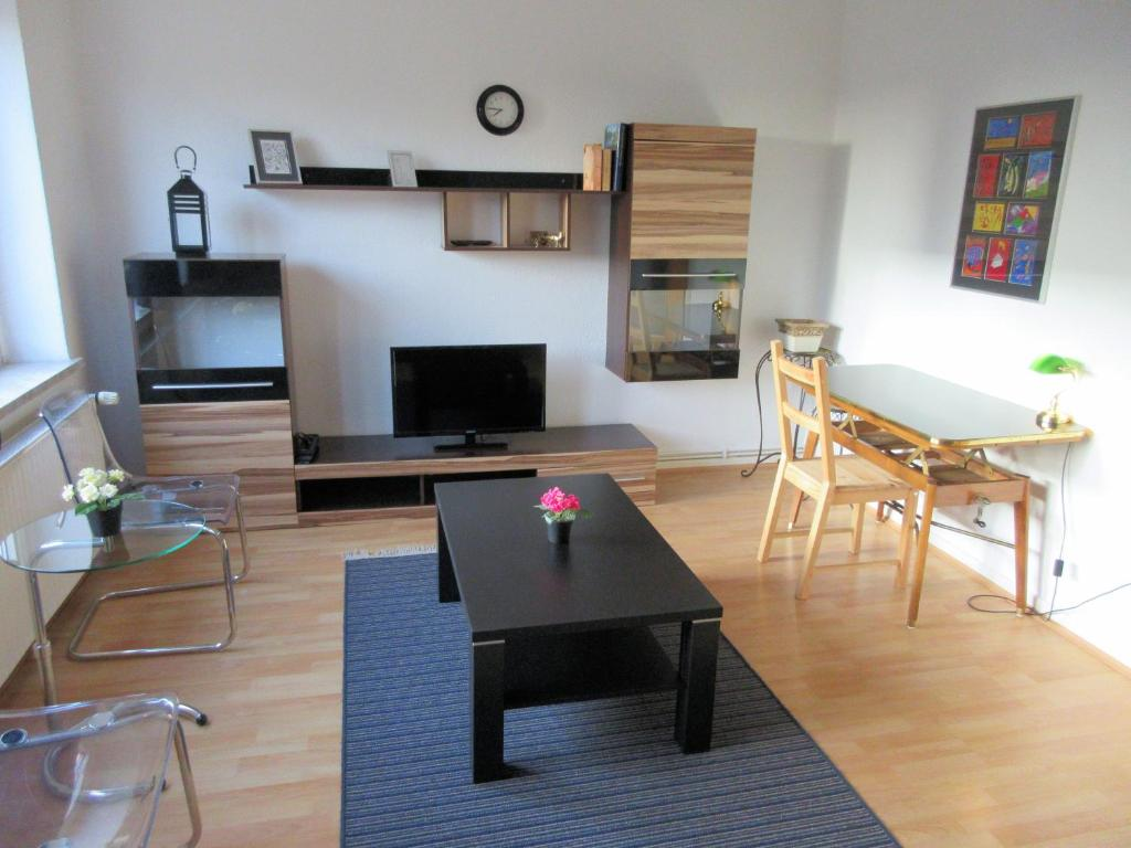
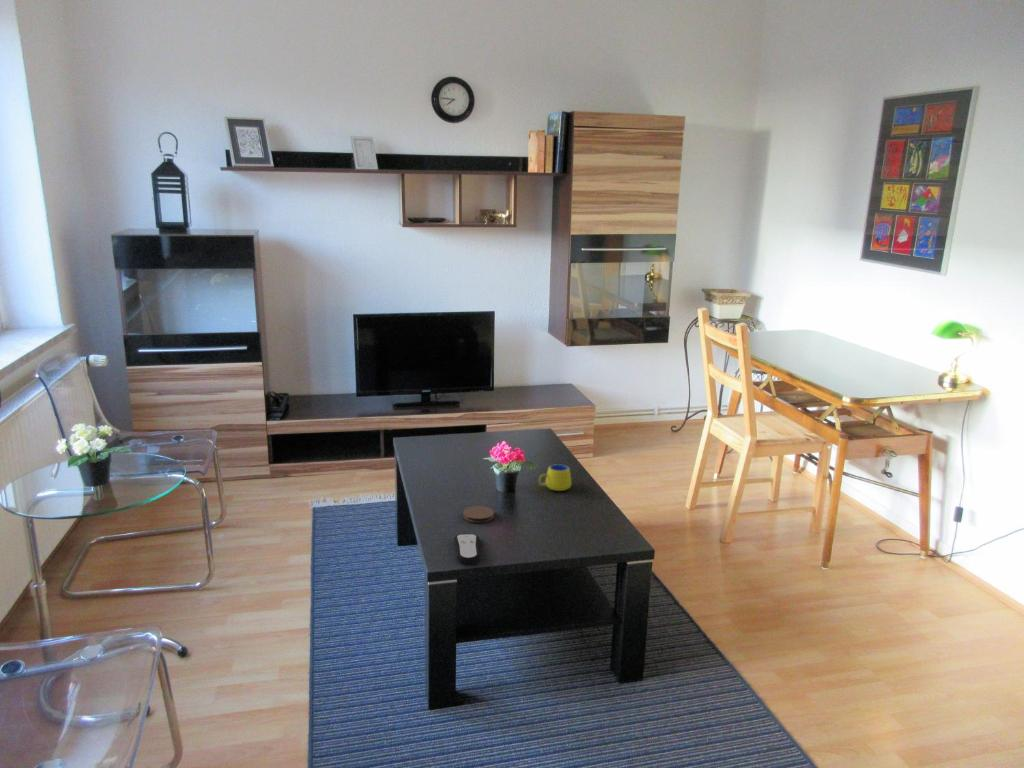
+ coaster [462,505,495,524]
+ mug [538,463,572,492]
+ remote control [453,533,481,565]
